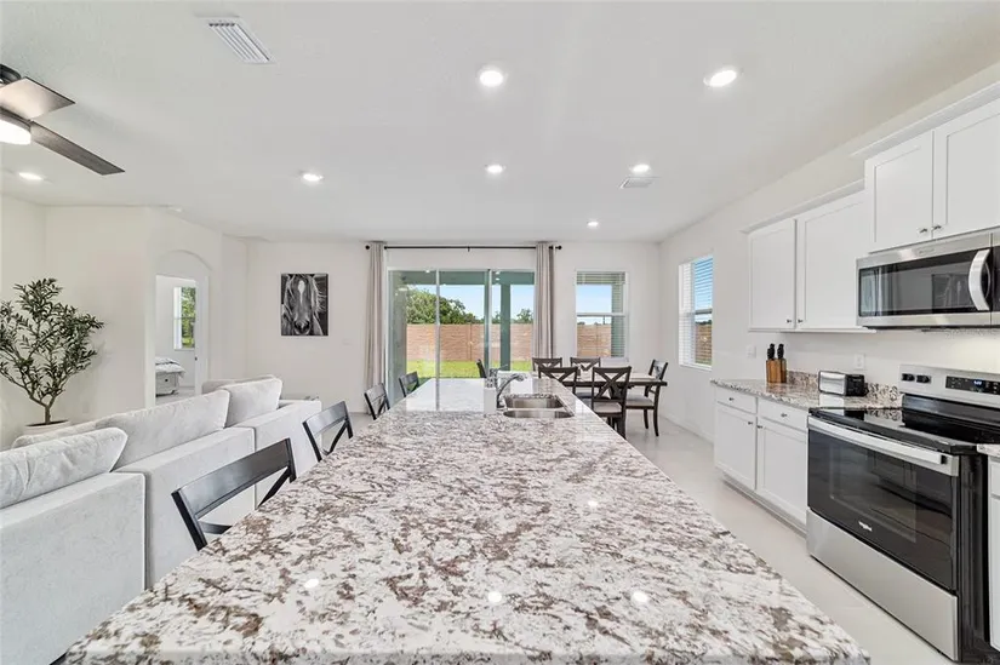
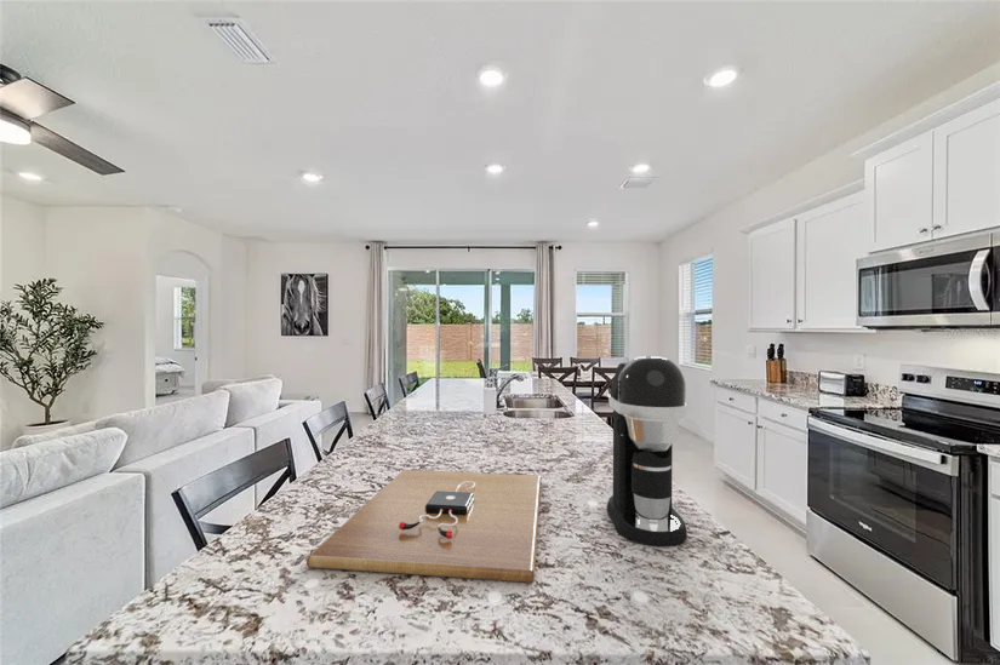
+ cutting board [305,469,543,584]
+ coffee maker [606,355,688,548]
